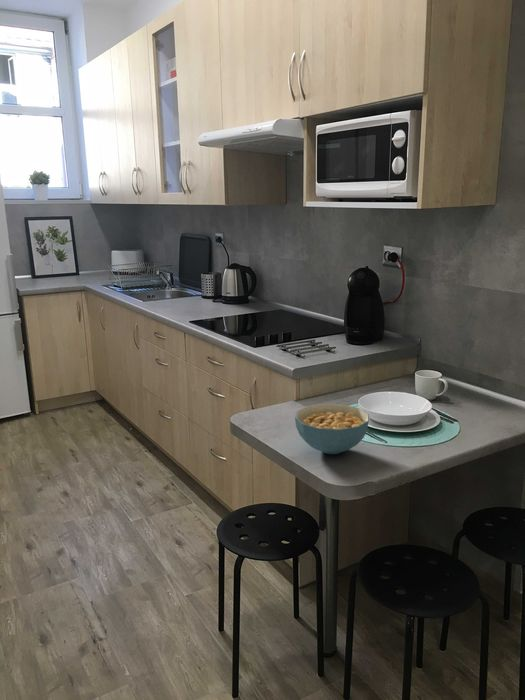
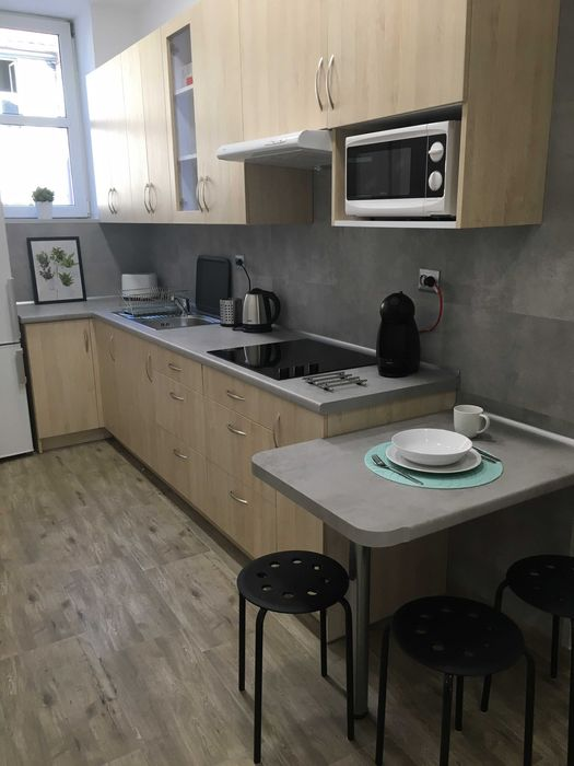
- cereal bowl [294,403,370,455]
